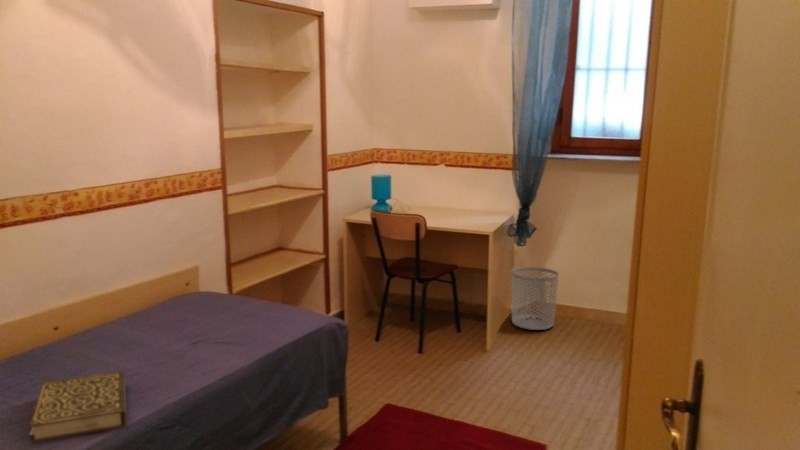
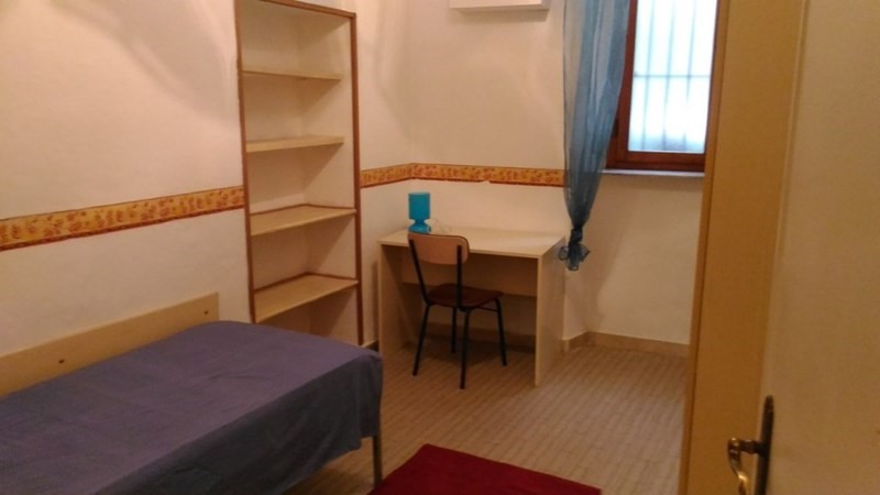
- waste bin [511,266,560,331]
- book [28,369,128,444]
